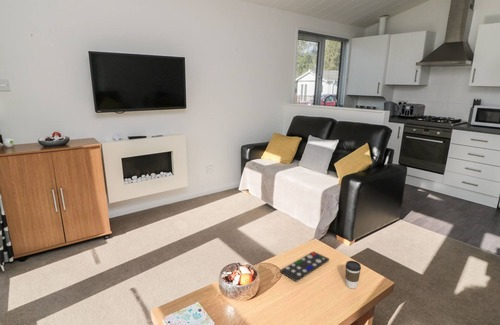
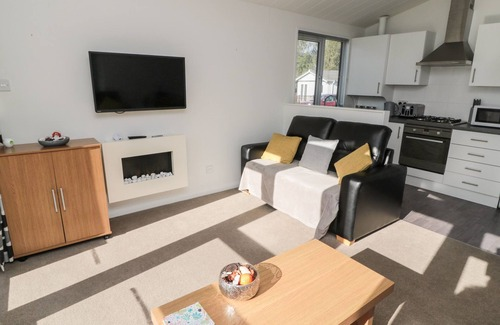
- remote control [279,250,330,282]
- coffee cup [344,260,362,290]
